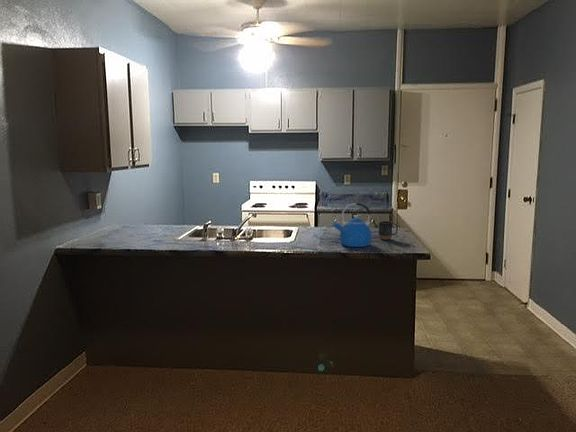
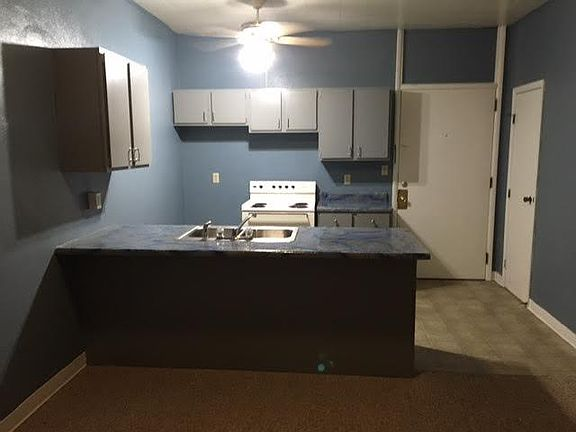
- mug [378,220,399,241]
- kettle [331,201,372,248]
